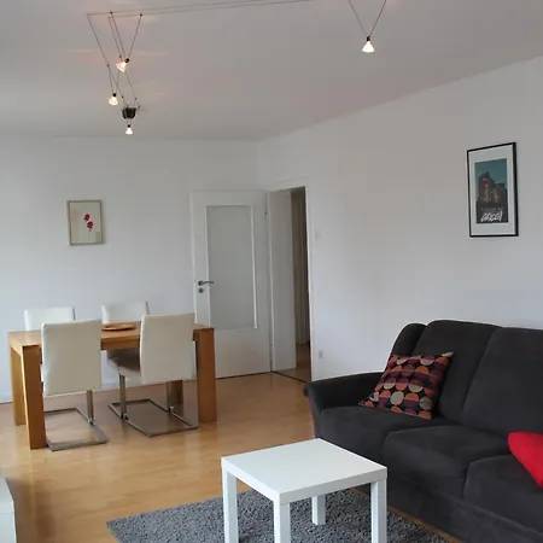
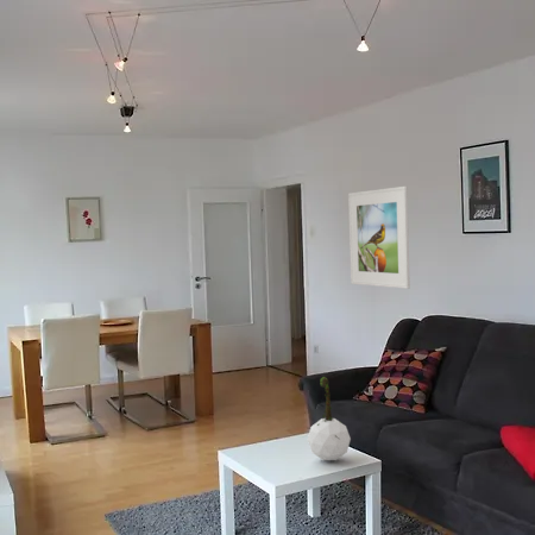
+ plant [307,376,352,461]
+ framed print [347,185,411,290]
